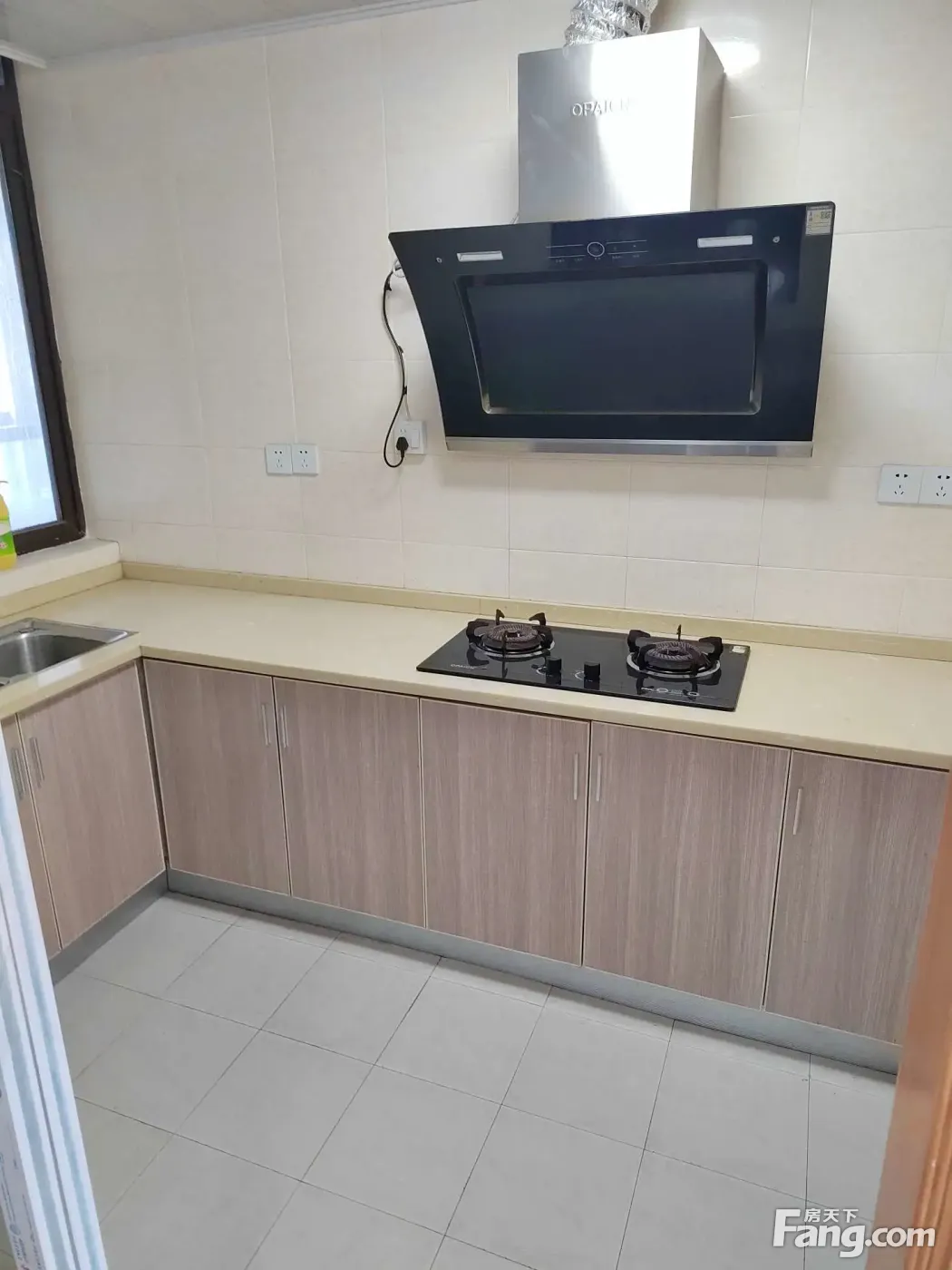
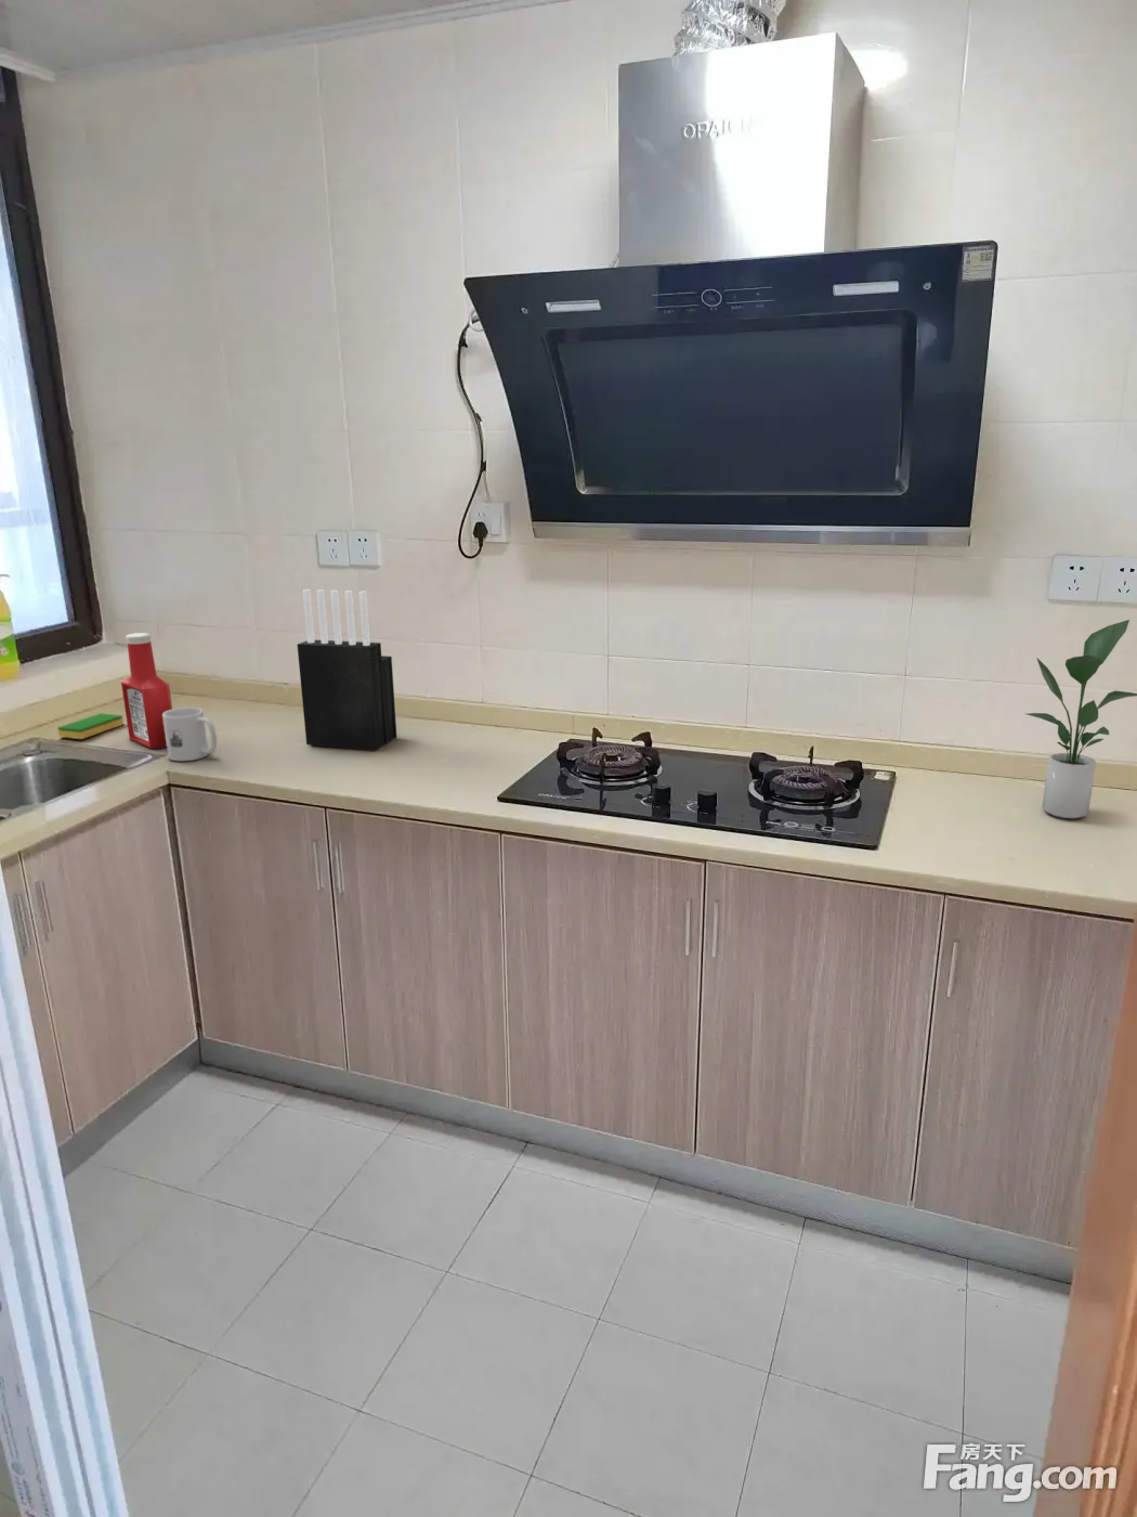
+ dish sponge [56,712,124,741]
+ knife block [296,589,398,751]
+ potted plant [1026,619,1137,819]
+ mug [162,706,217,762]
+ soap bottle [121,632,173,750]
